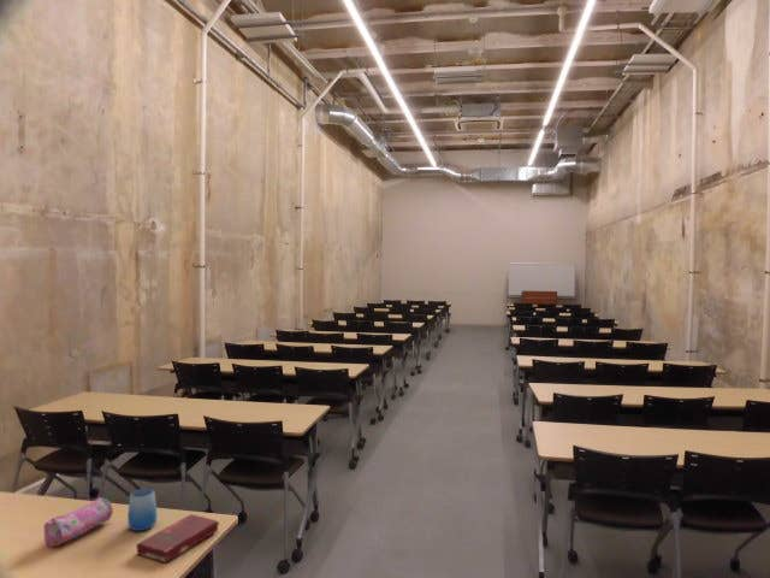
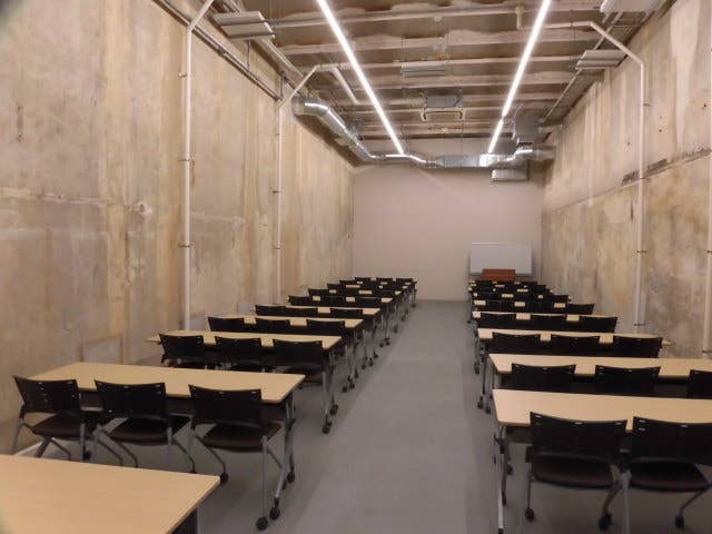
- cup [126,488,158,532]
- pencil case [43,496,114,548]
- book [135,513,220,564]
